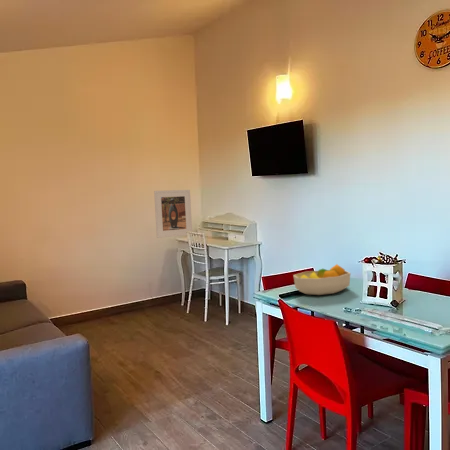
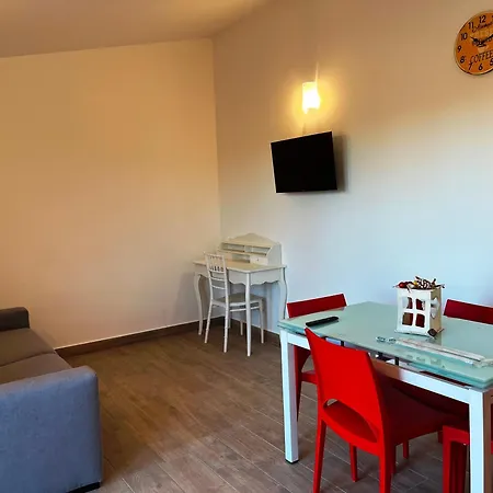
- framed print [153,189,193,239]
- fruit bowl [292,263,352,296]
